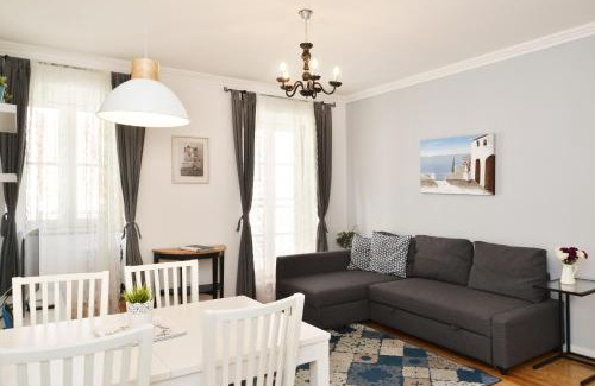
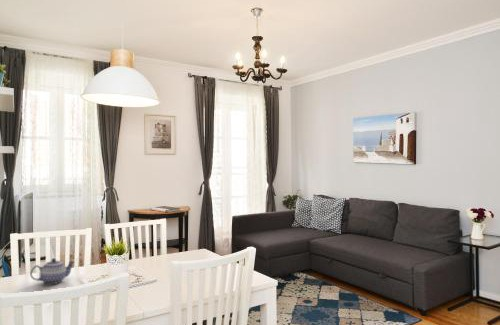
+ teapot [29,257,76,285]
